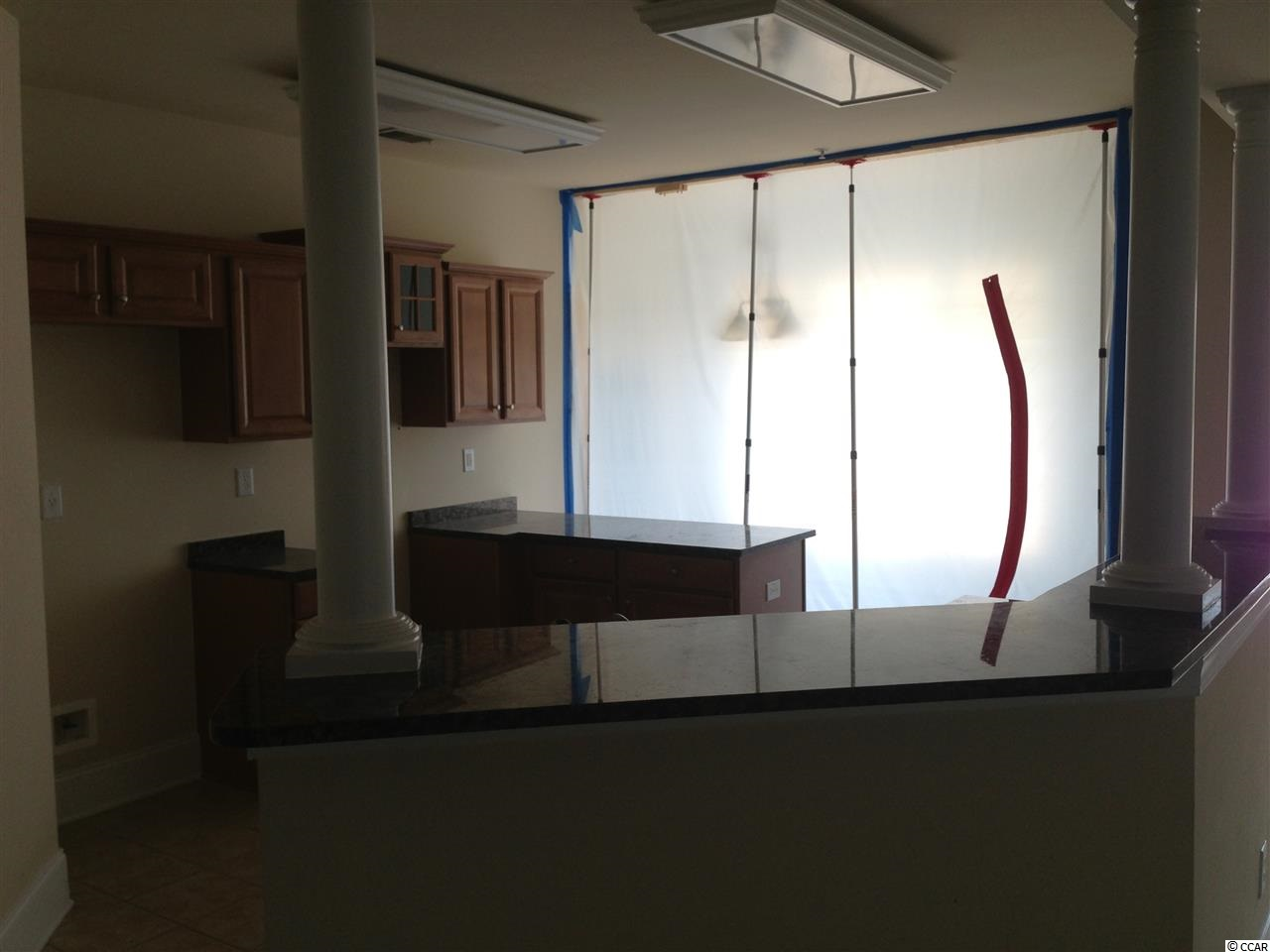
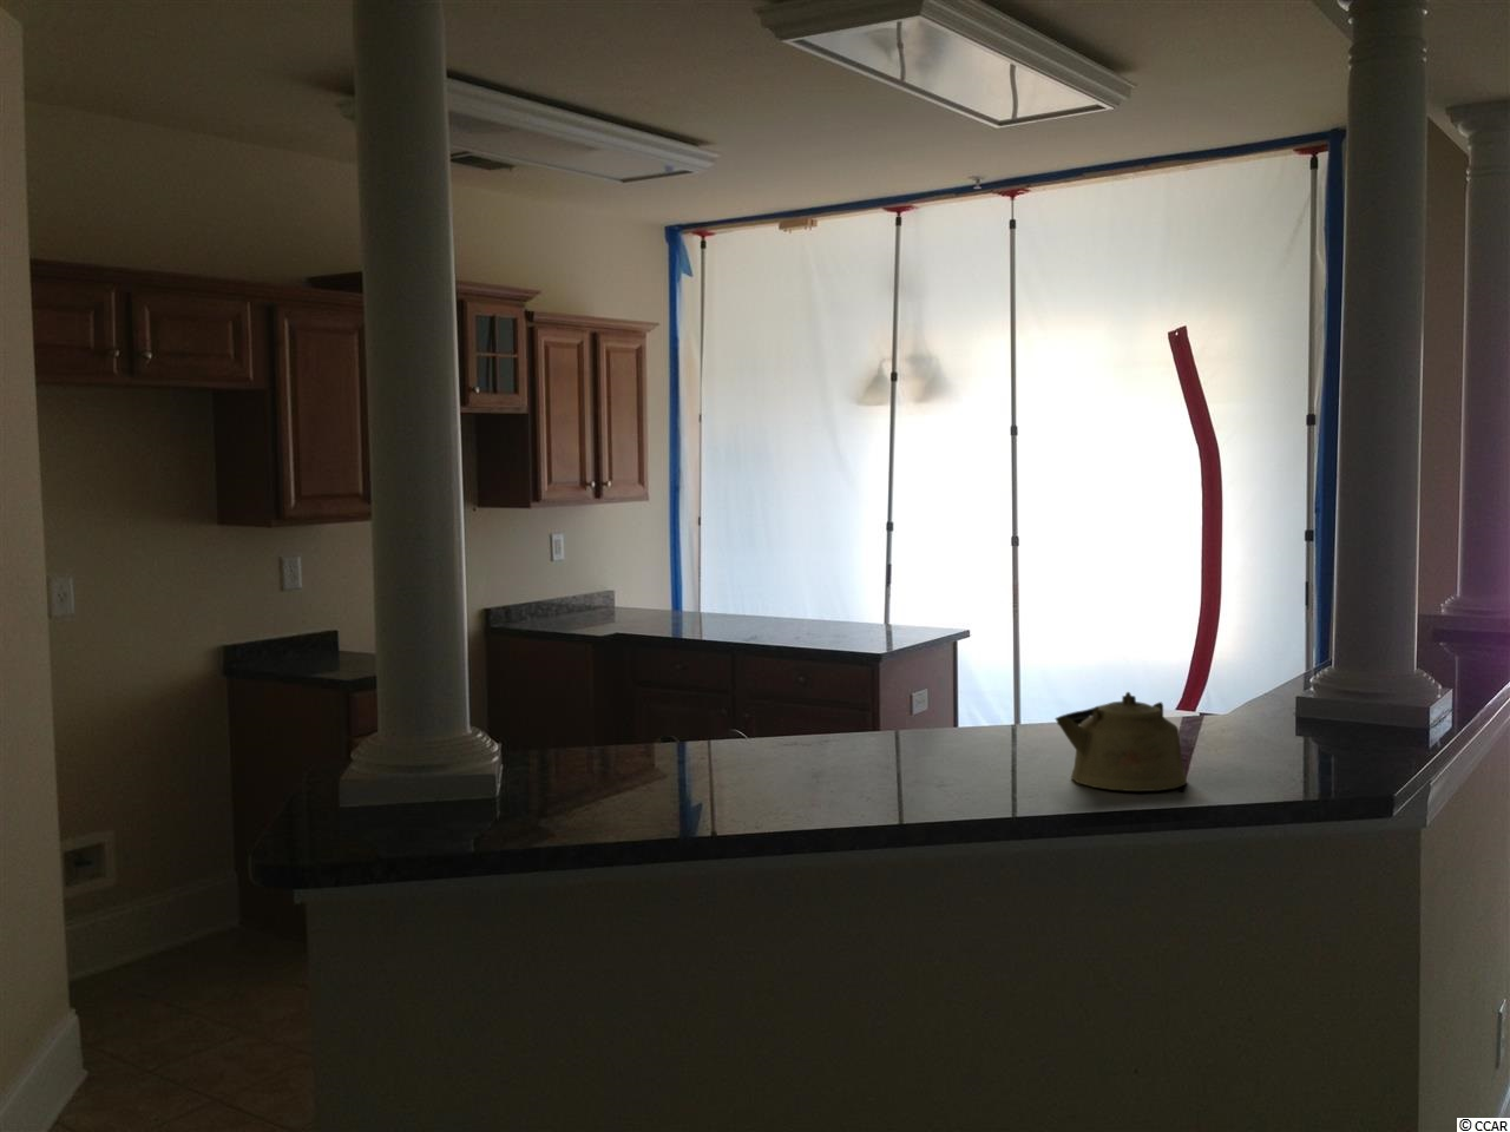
+ kettle [1053,691,1188,792]
